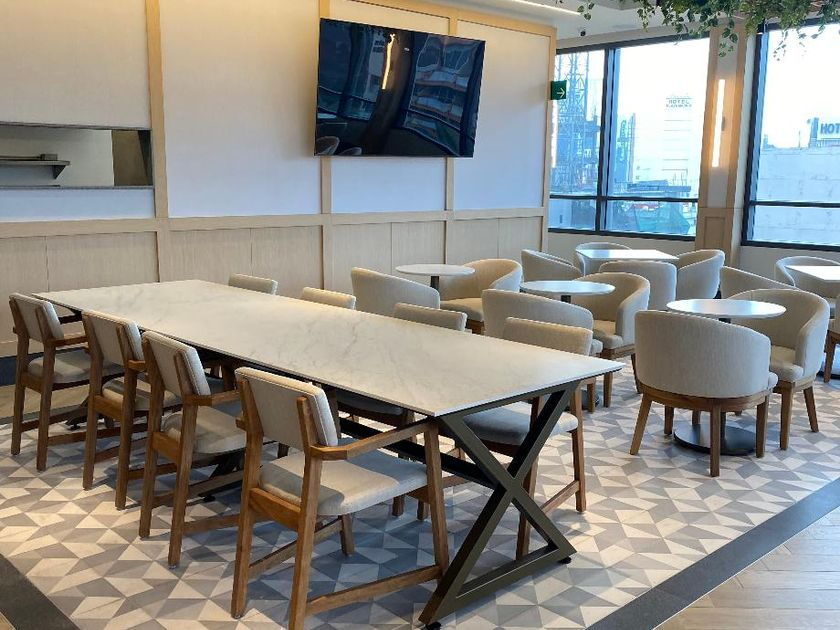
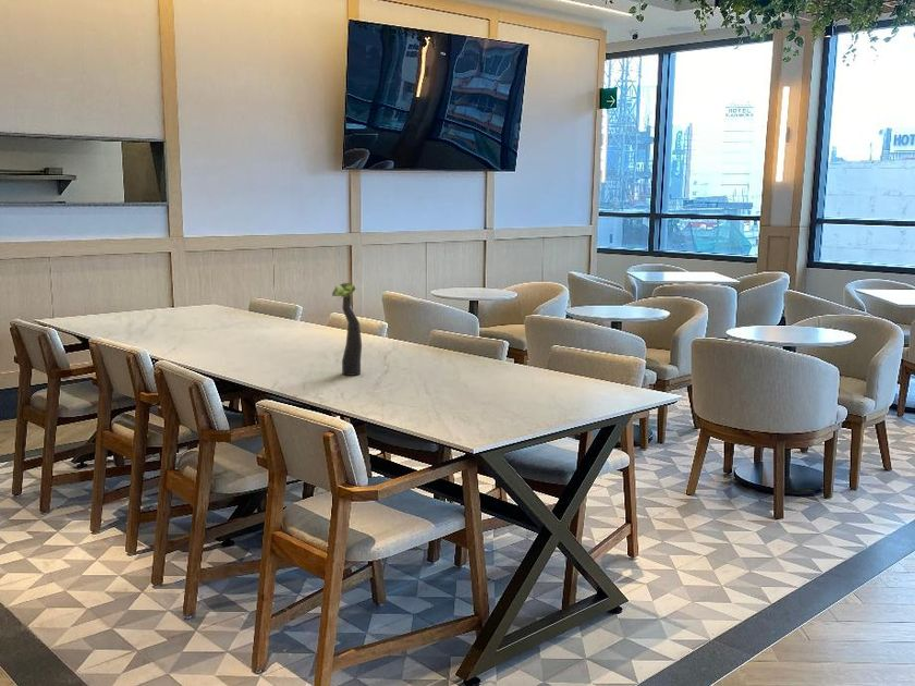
+ plant [331,282,363,377]
